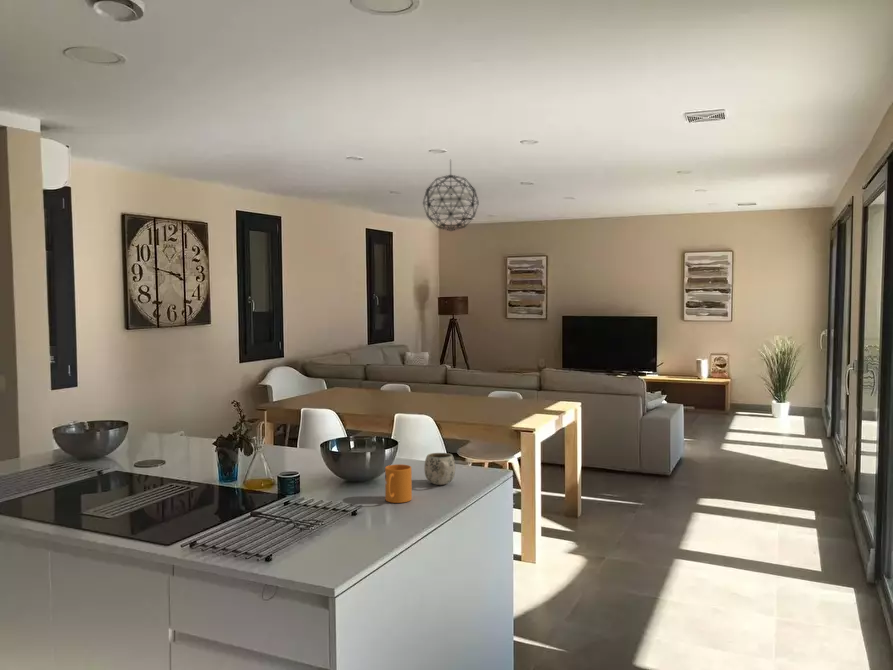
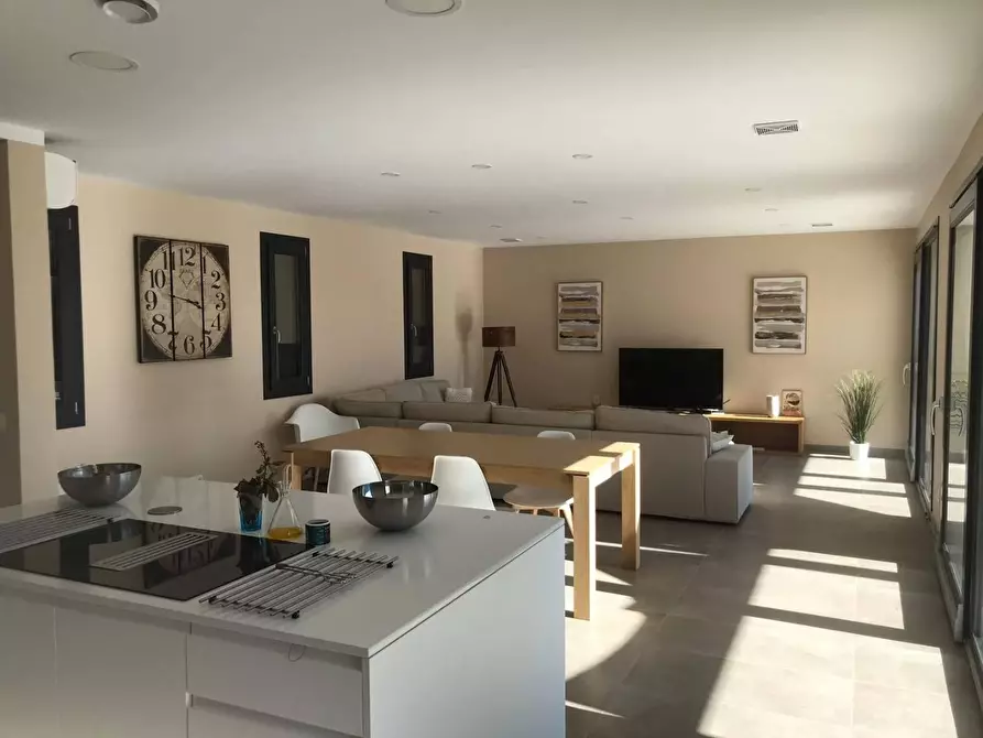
- pendant light [422,159,480,232]
- mug [384,463,413,504]
- mug [423,452,456,486]
